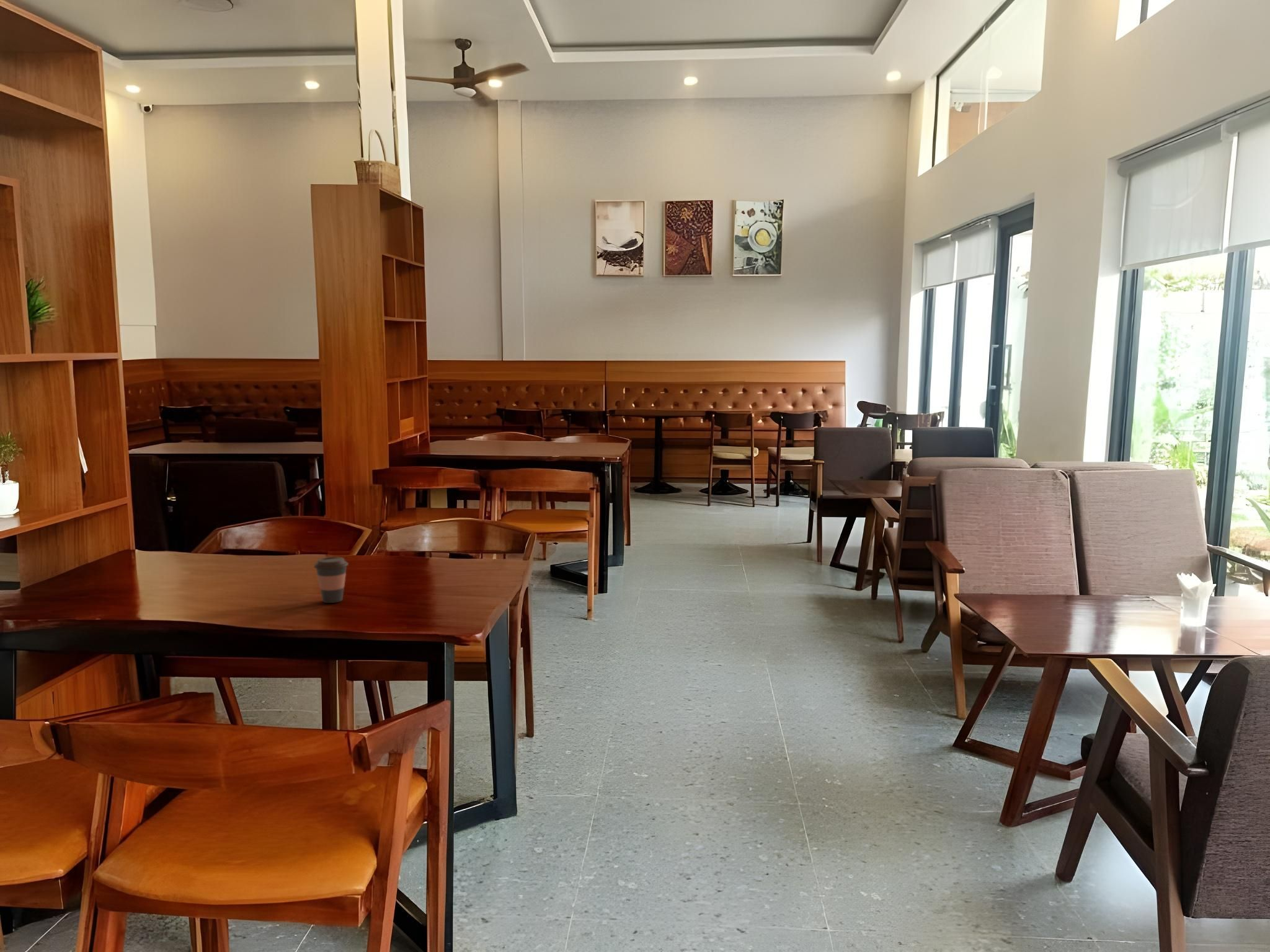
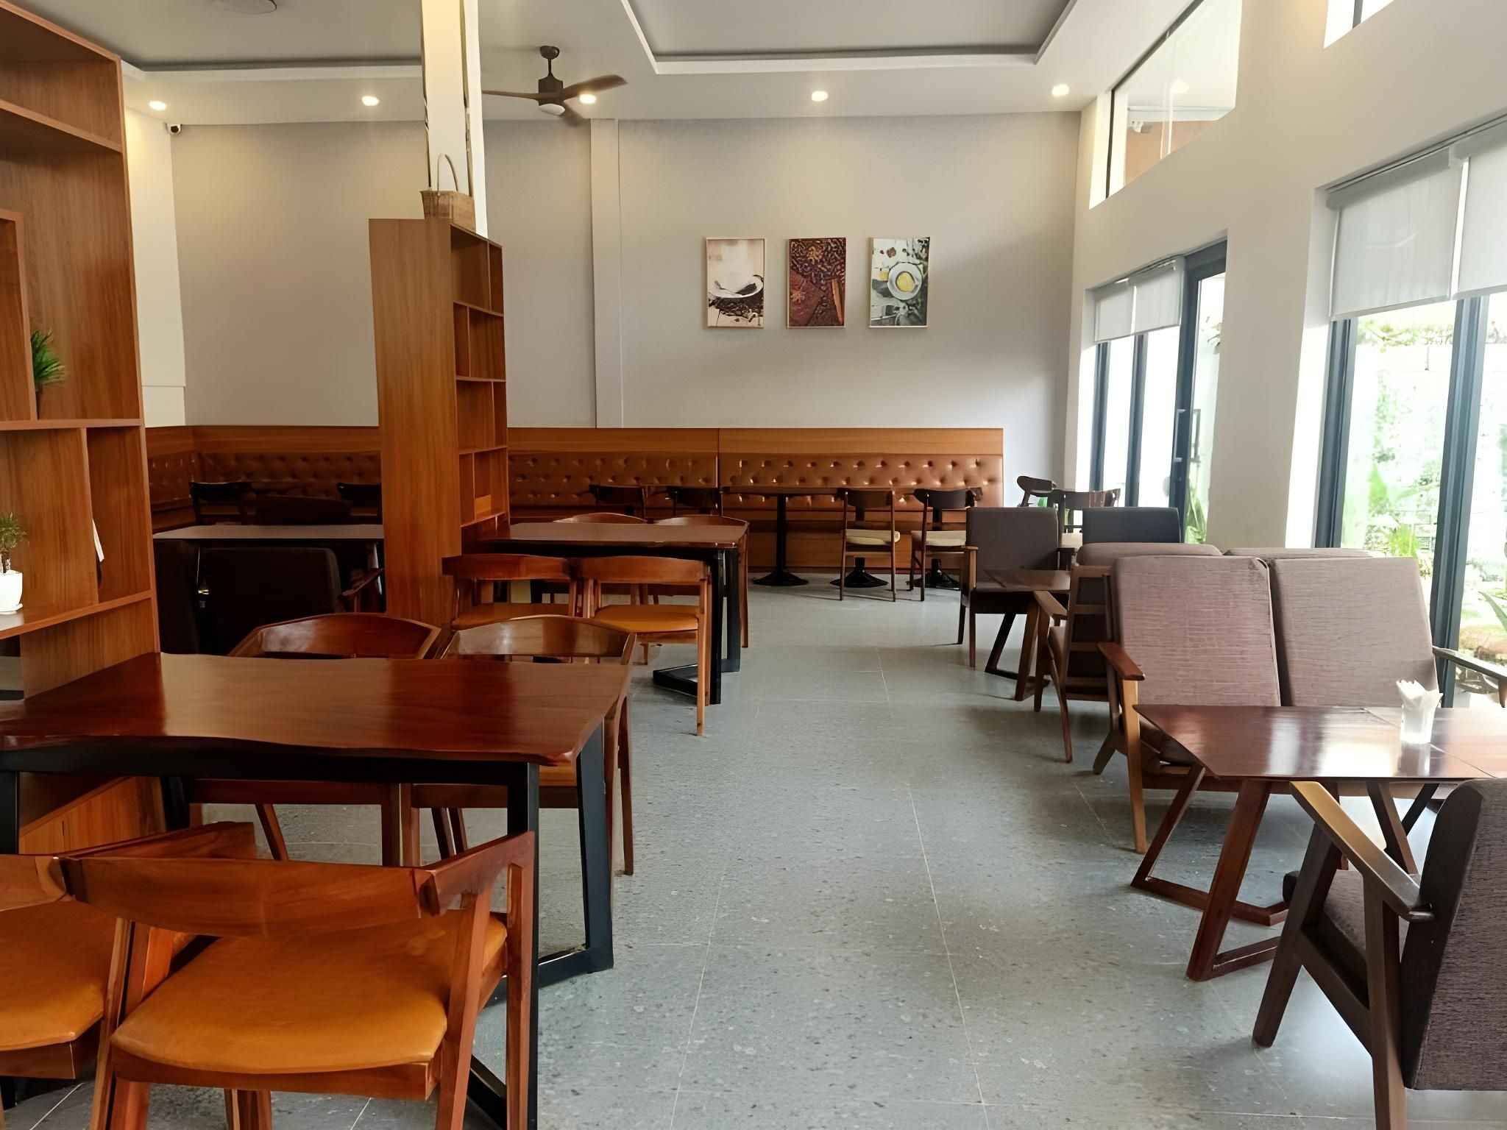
- coffee cup [313,556,349,604]
